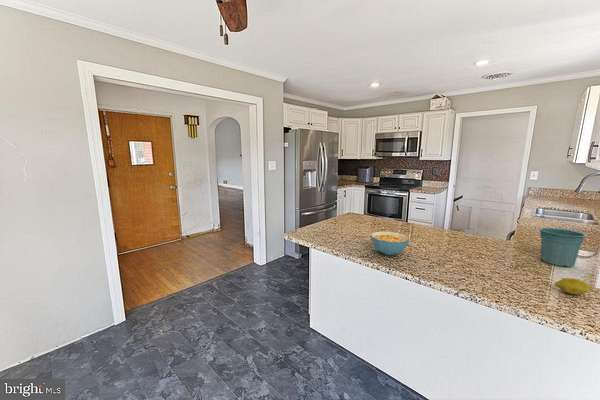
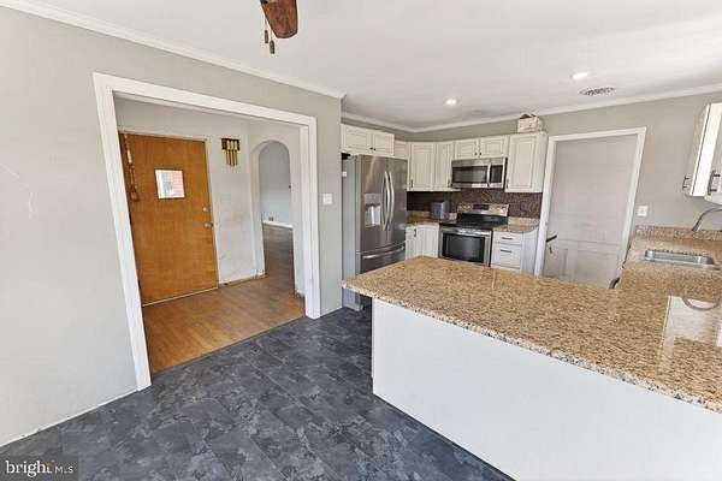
- flower pot [538,227,588,268]
- cereal bowl [370,231,410,256]
- fruit [554,277,591,296]
